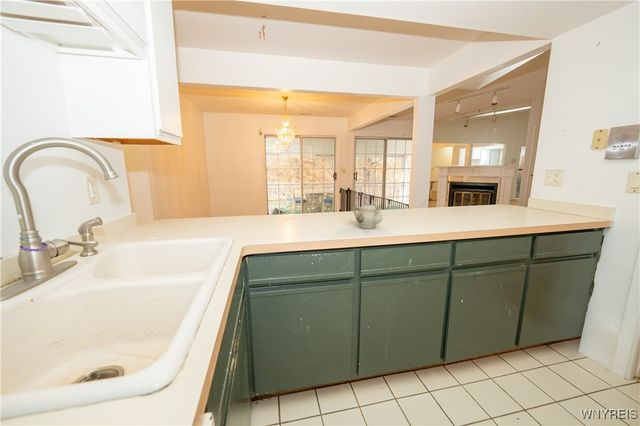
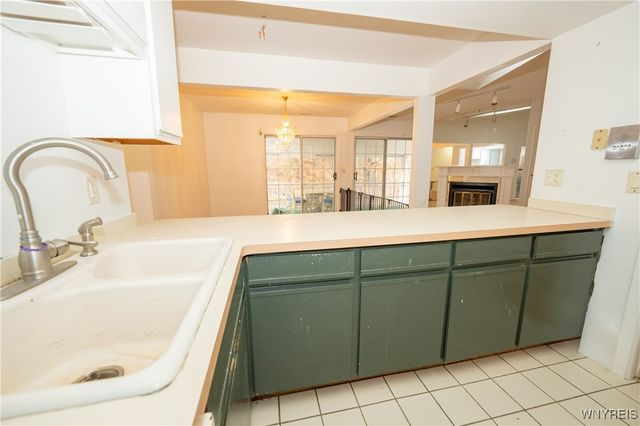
- teapot [353,202,383,229]
